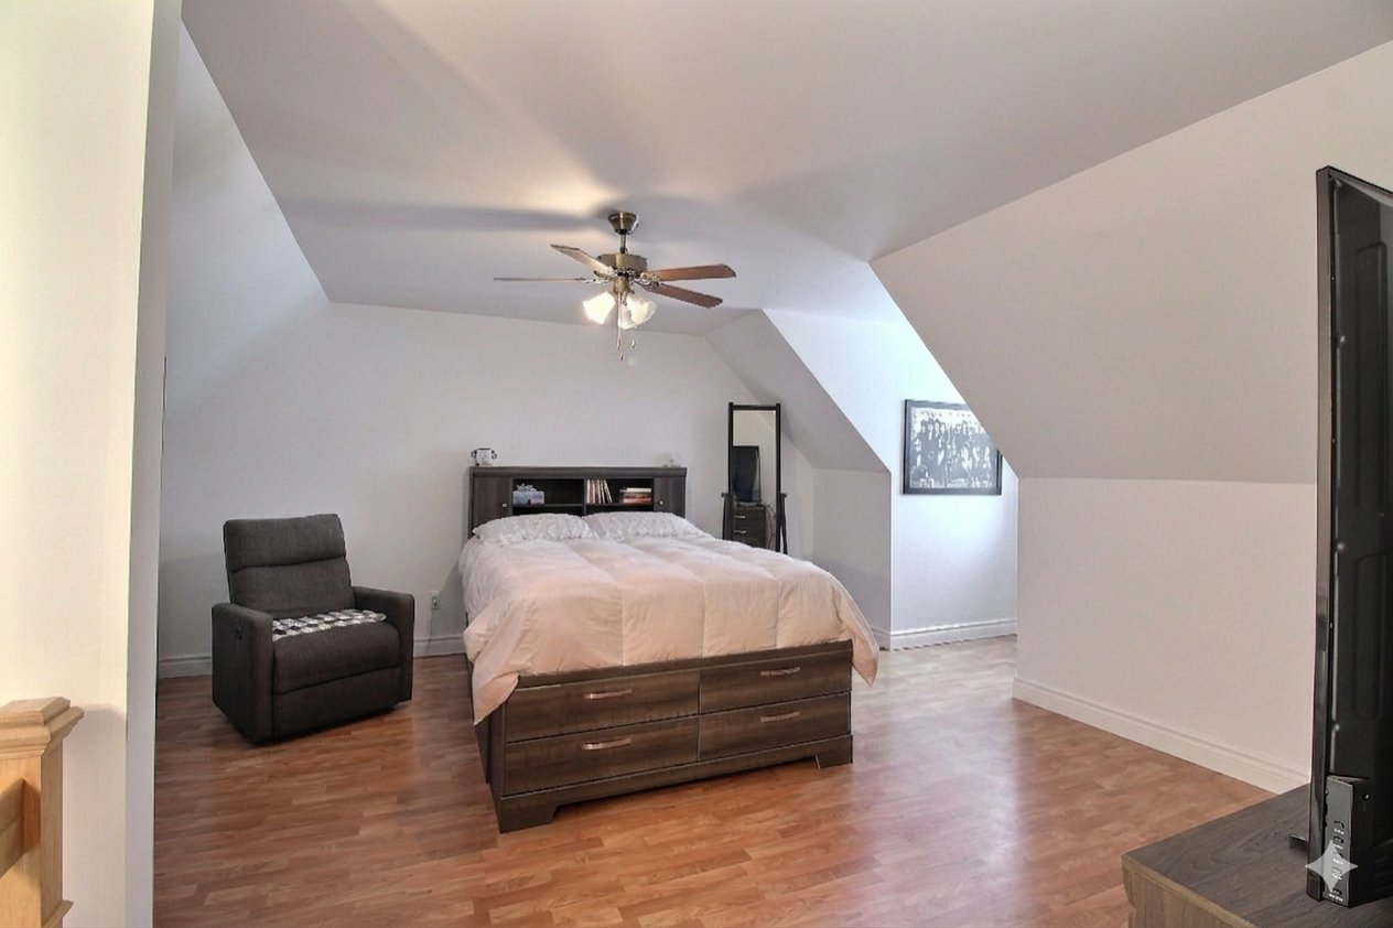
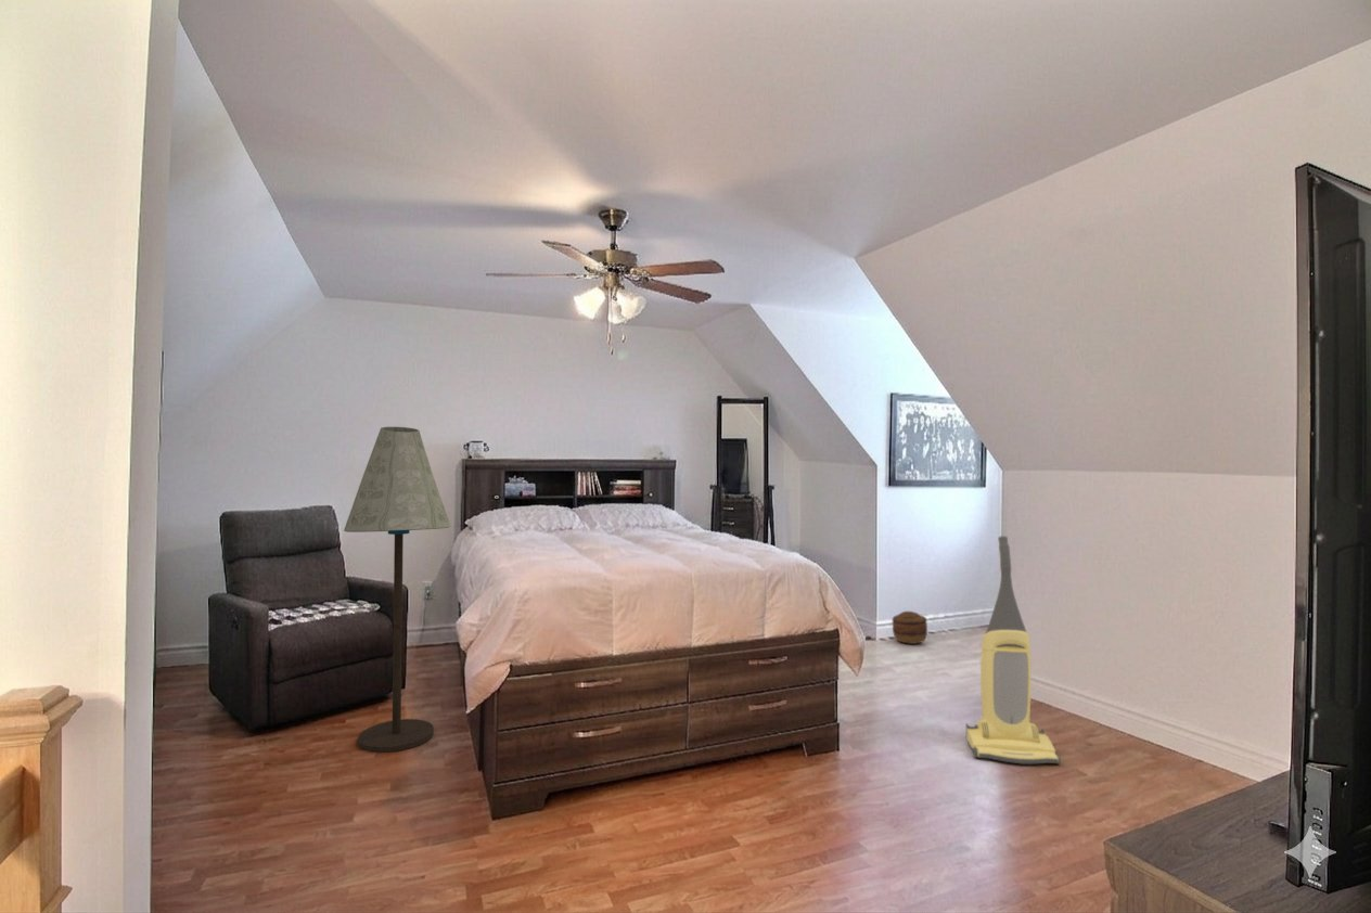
+ floor lamp [343,426,452,754]
+ vacuum cleaner [965,535,1062,766]
+ basket [892,610,928,645]
